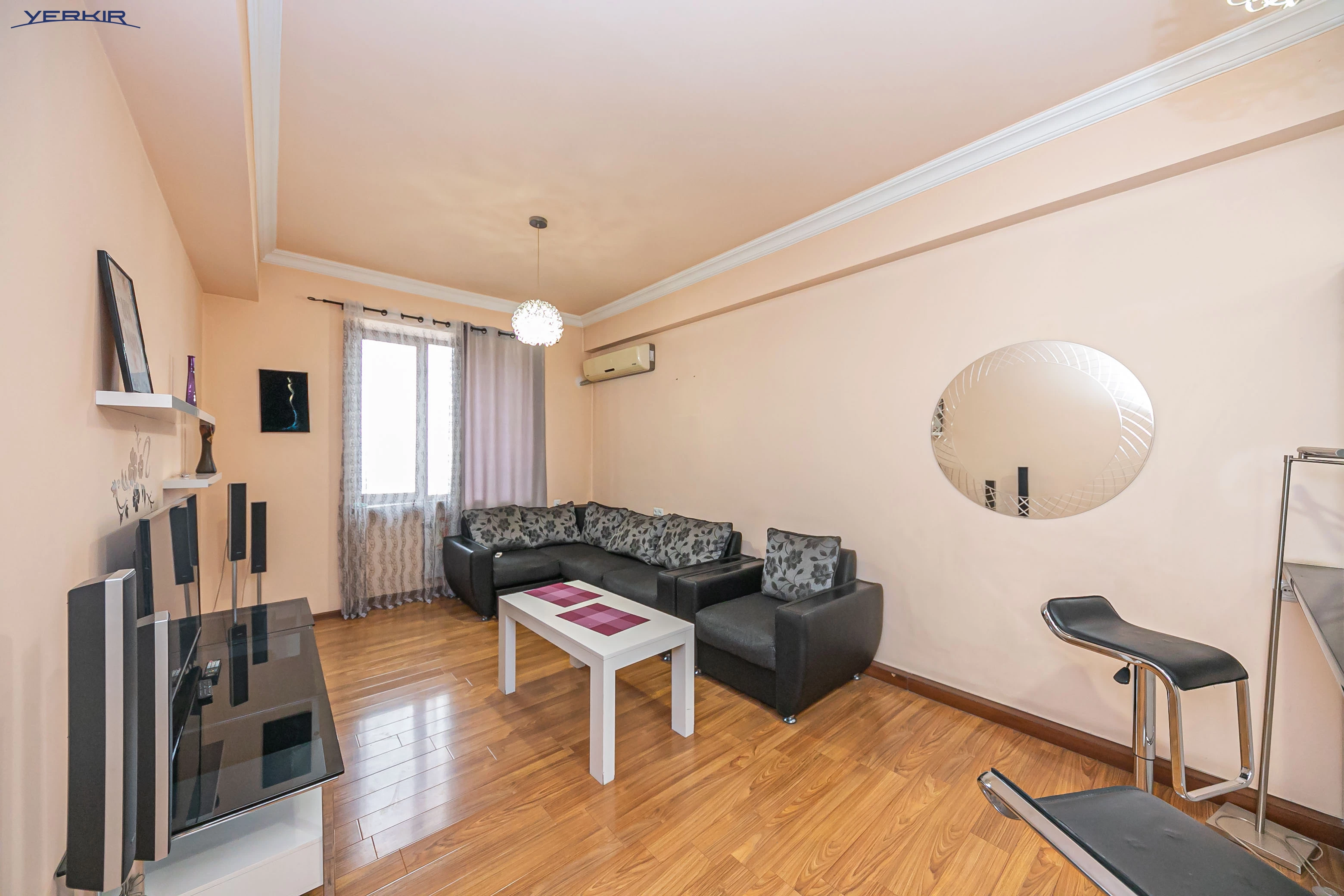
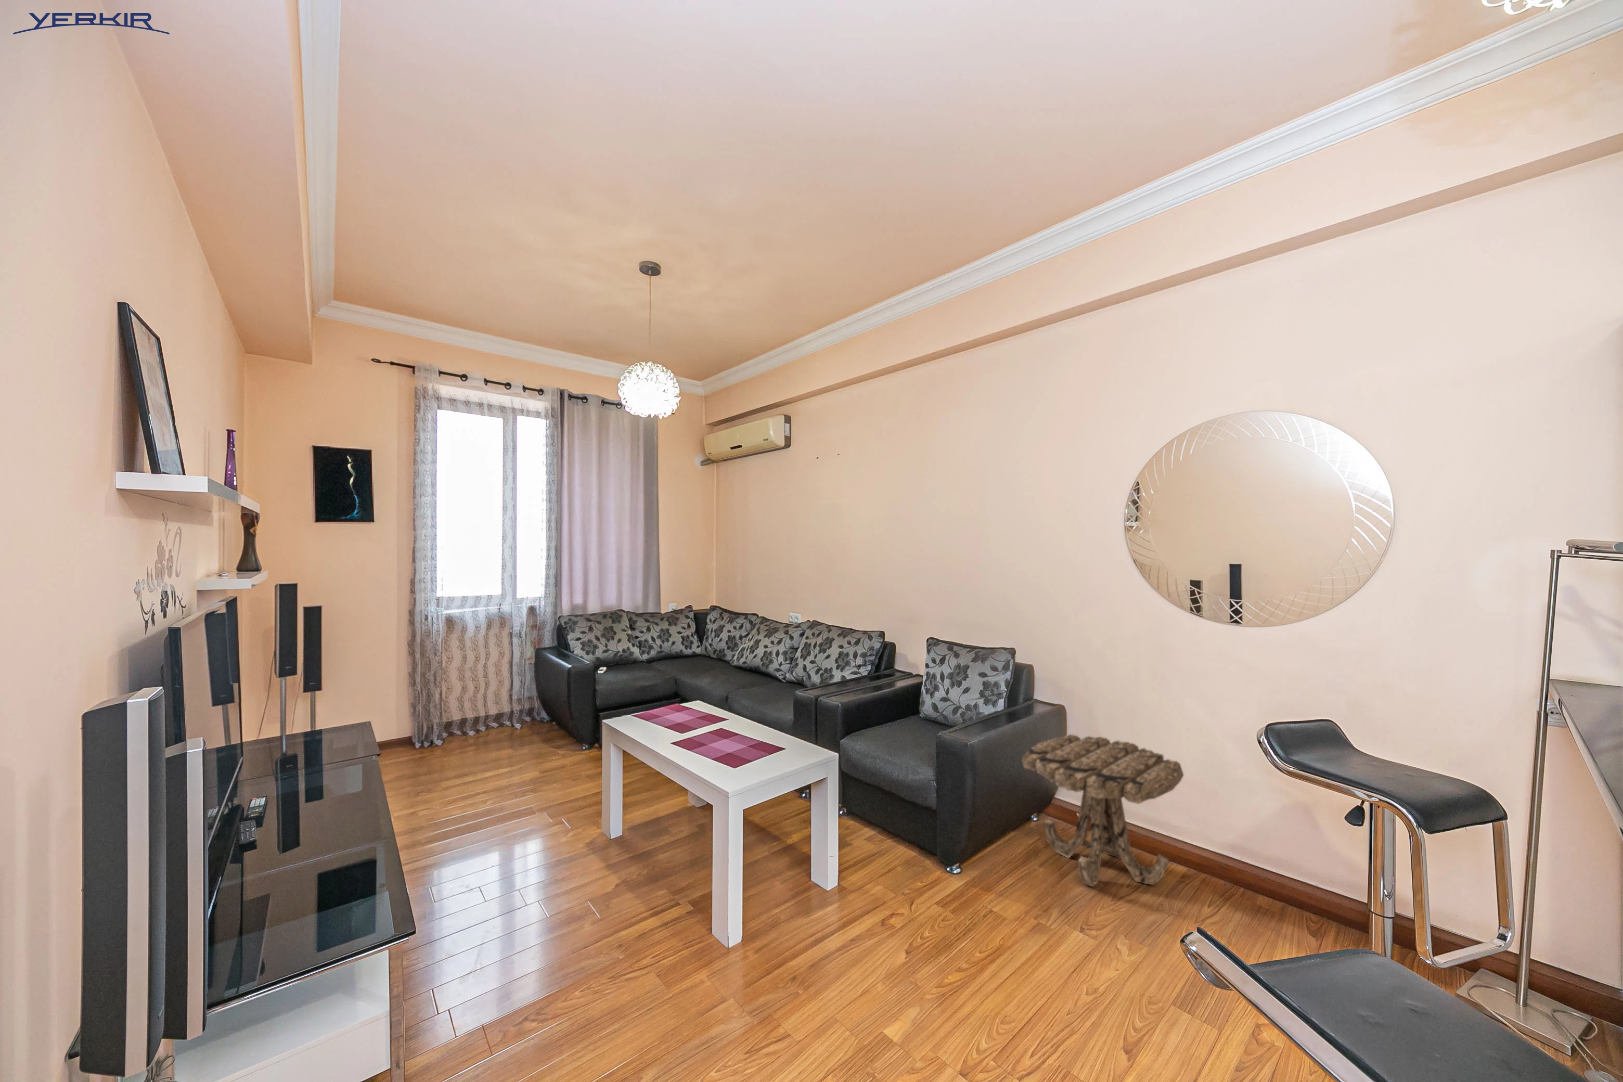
+ side table [1022,734,1185,888]
